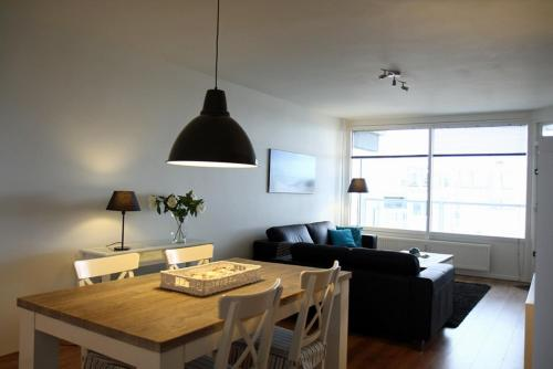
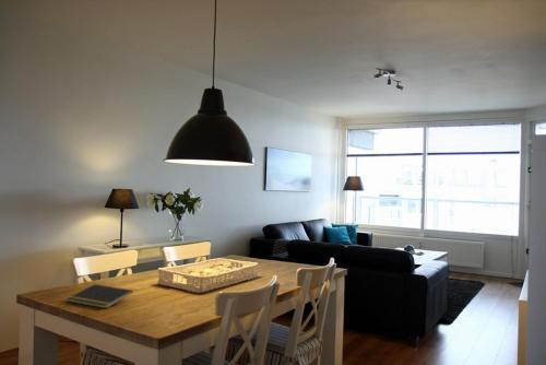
+ notepad [66,283,133,309]
